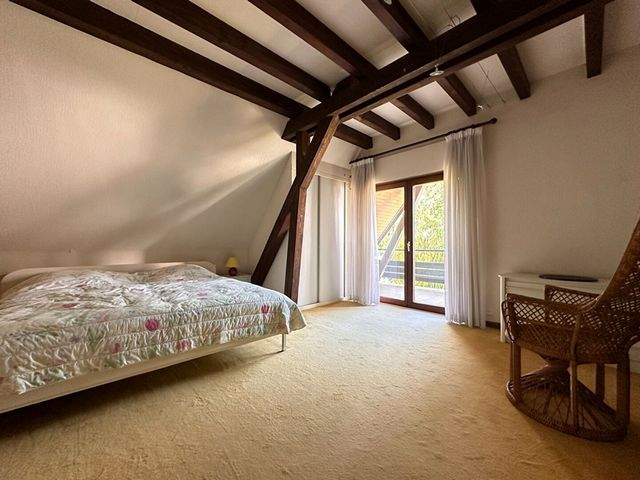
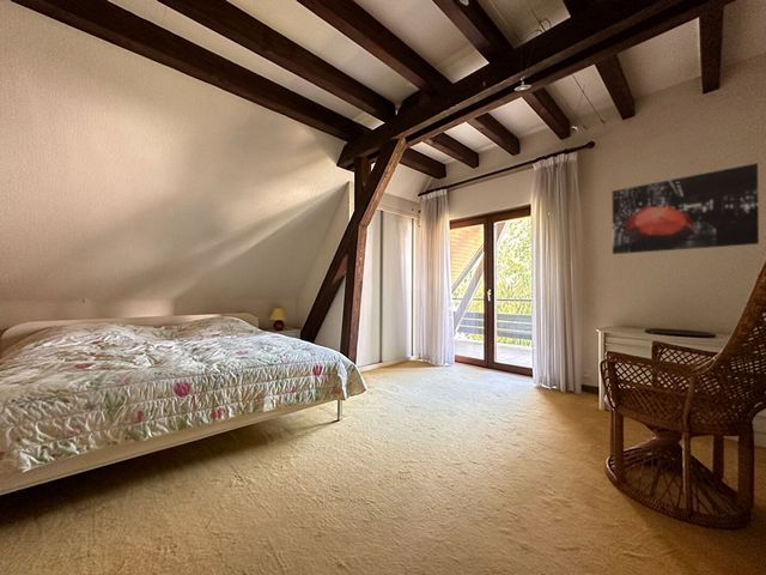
+ wall art [610,162,760,255]
